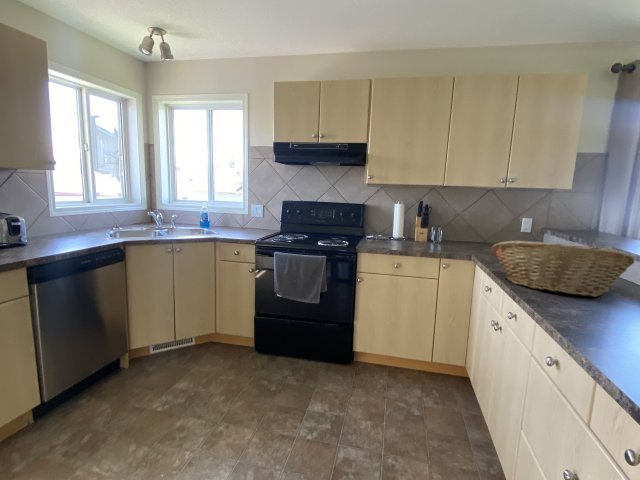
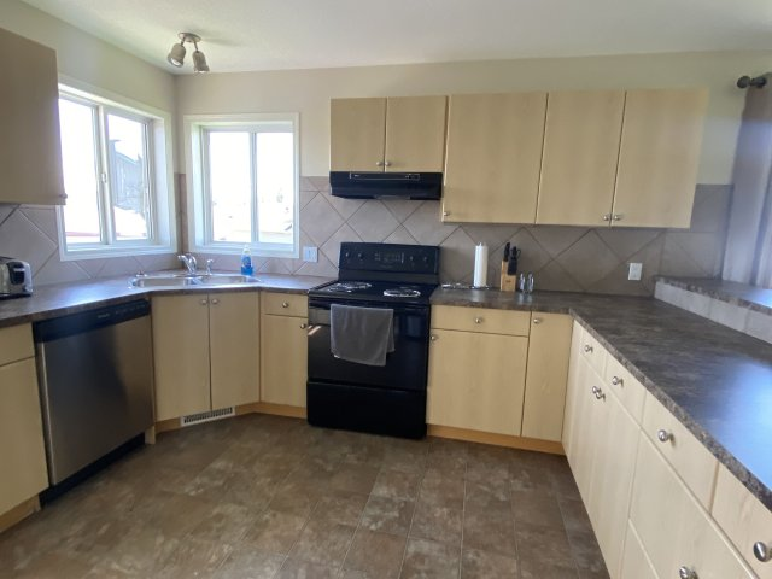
- fruit basket [490,240,635,298]
